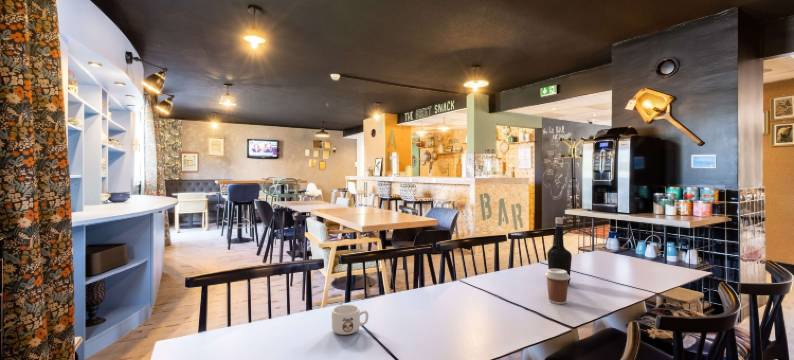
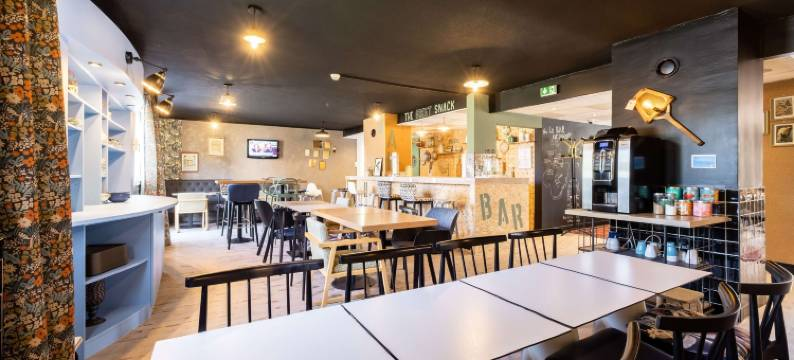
- mug [331,304,369,336]
- coffee cup [544,269,571,305]
- bottle [546,216,573,284]
